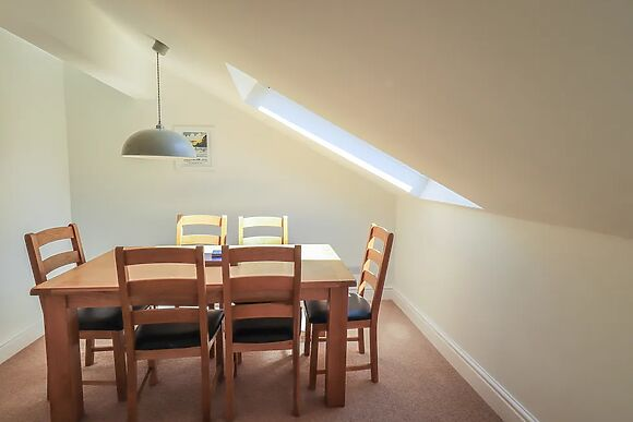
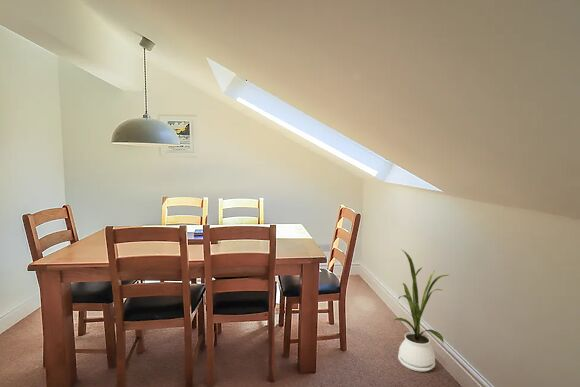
+ house plant [393,248,449,373]
